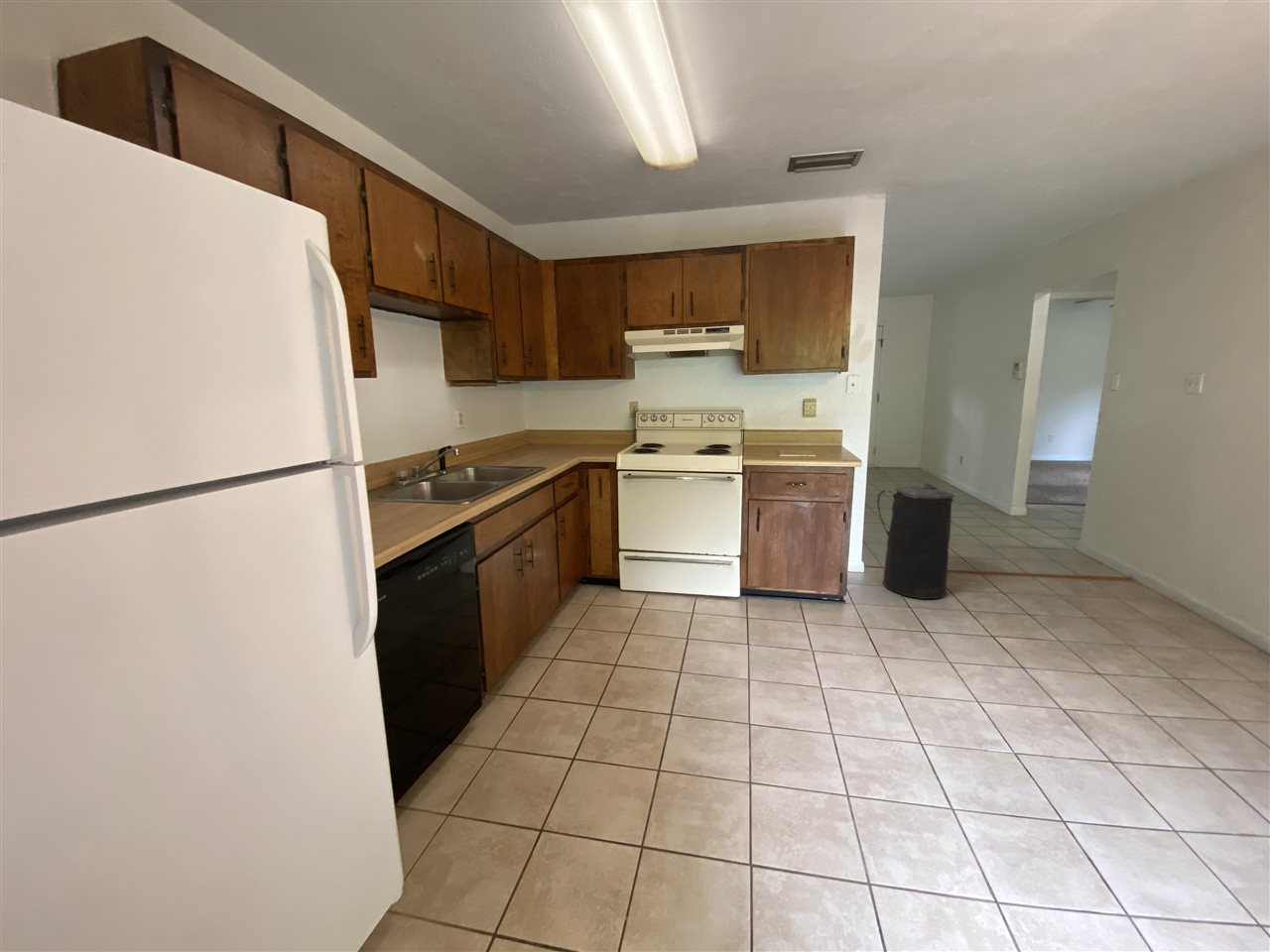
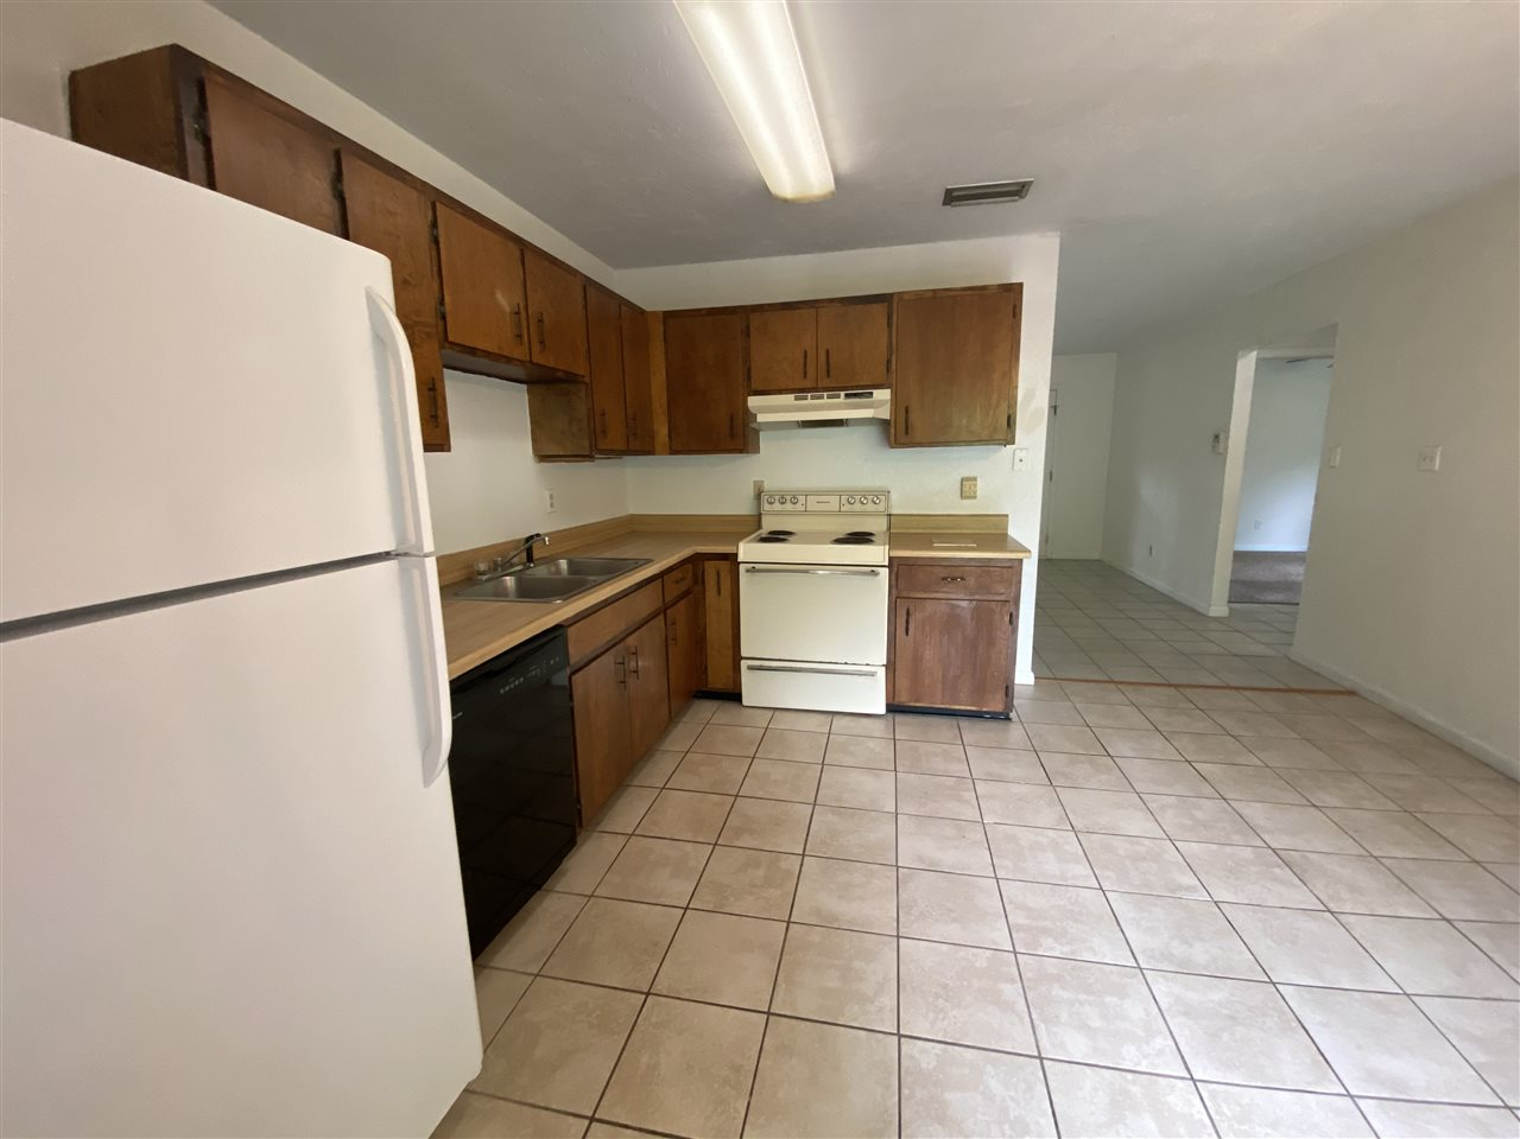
- trash can [876,482,955,600]
